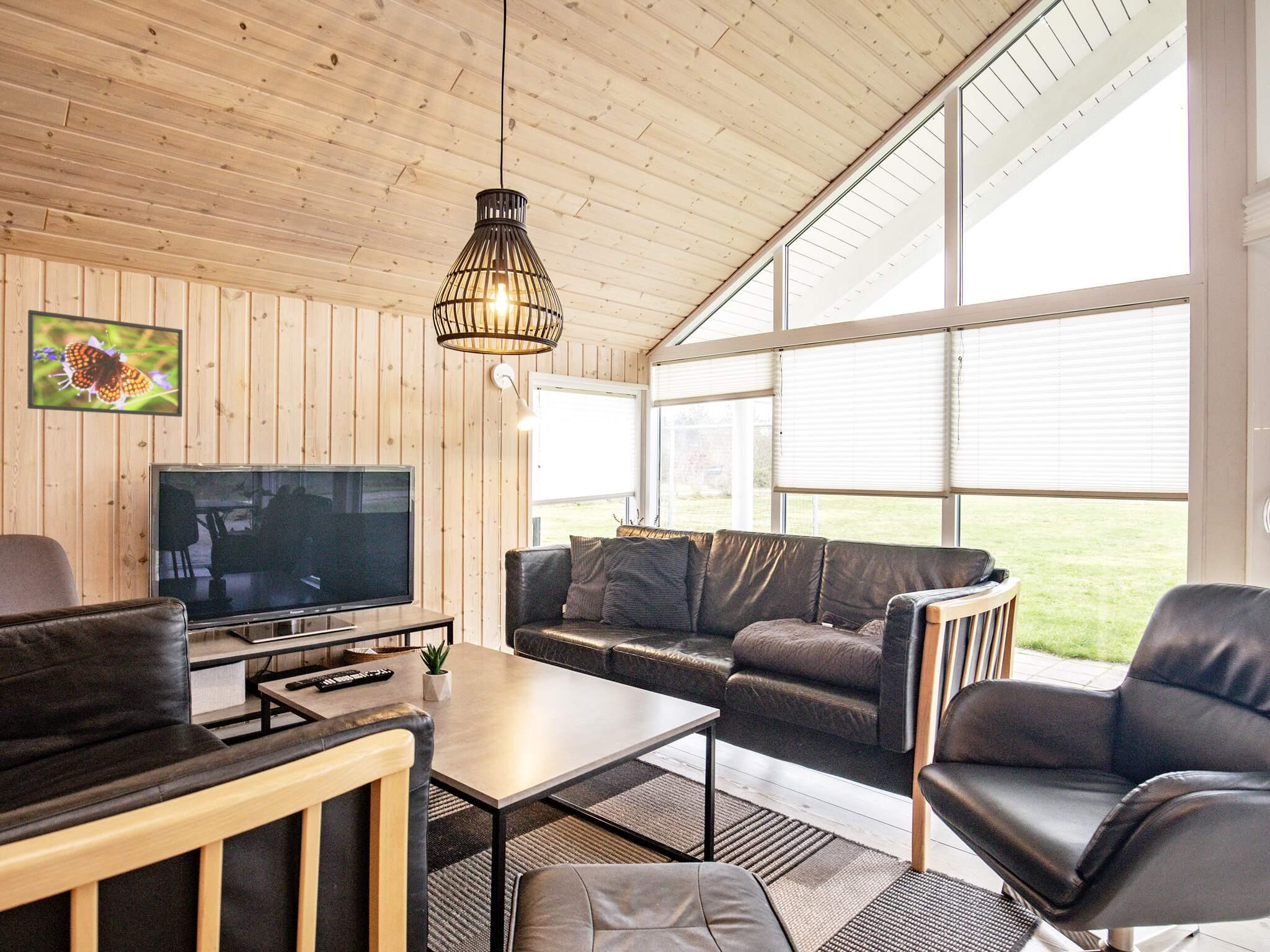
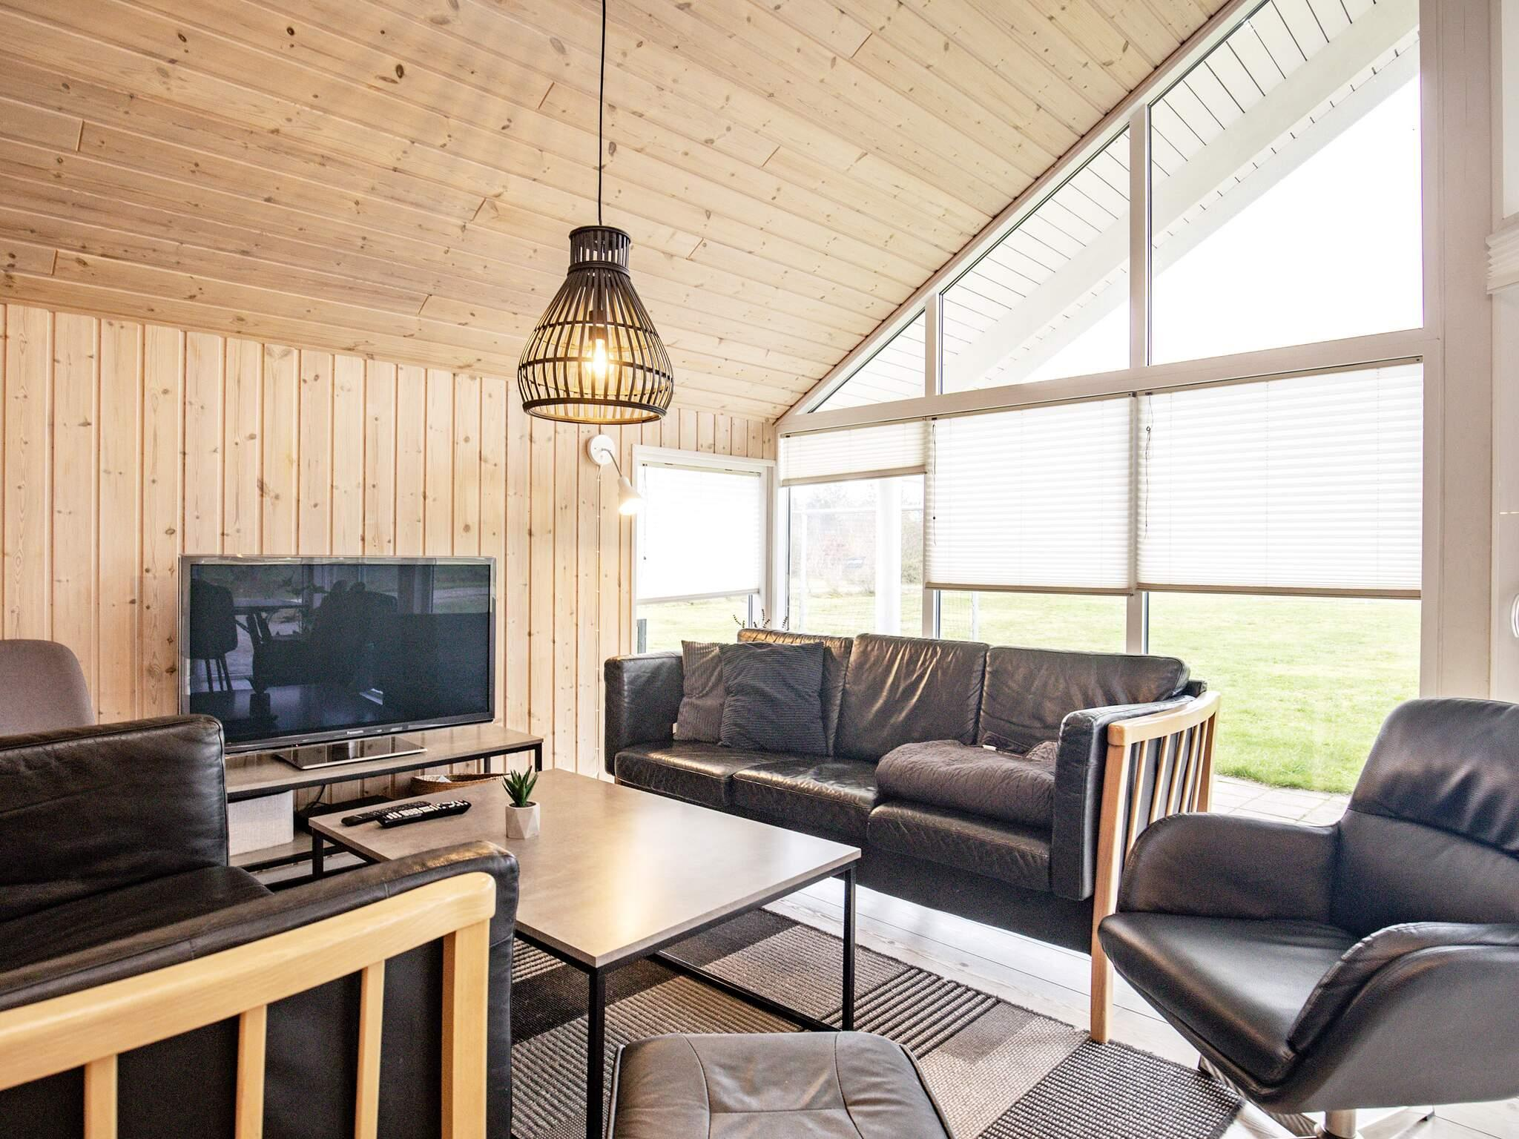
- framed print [27,309,184,418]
